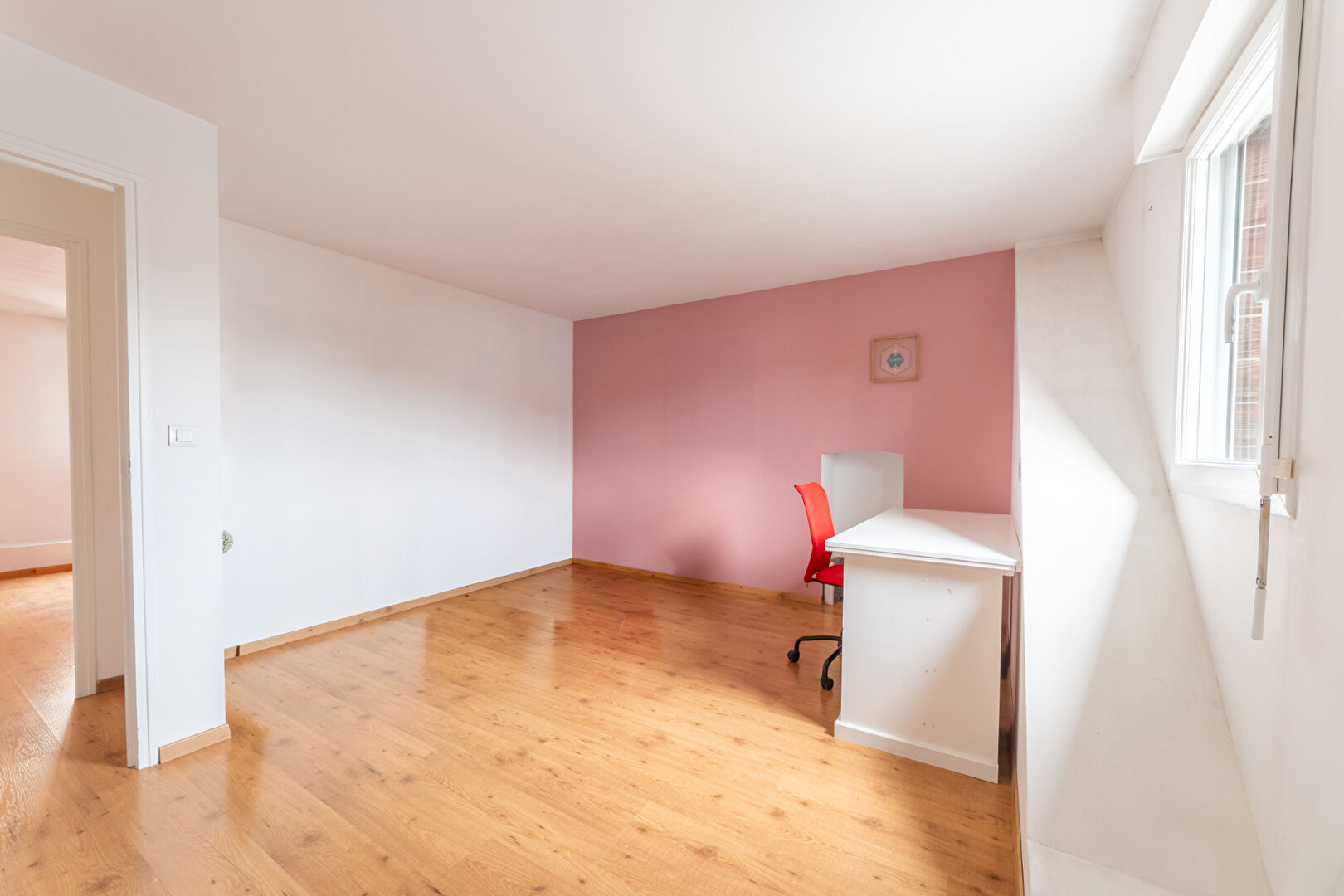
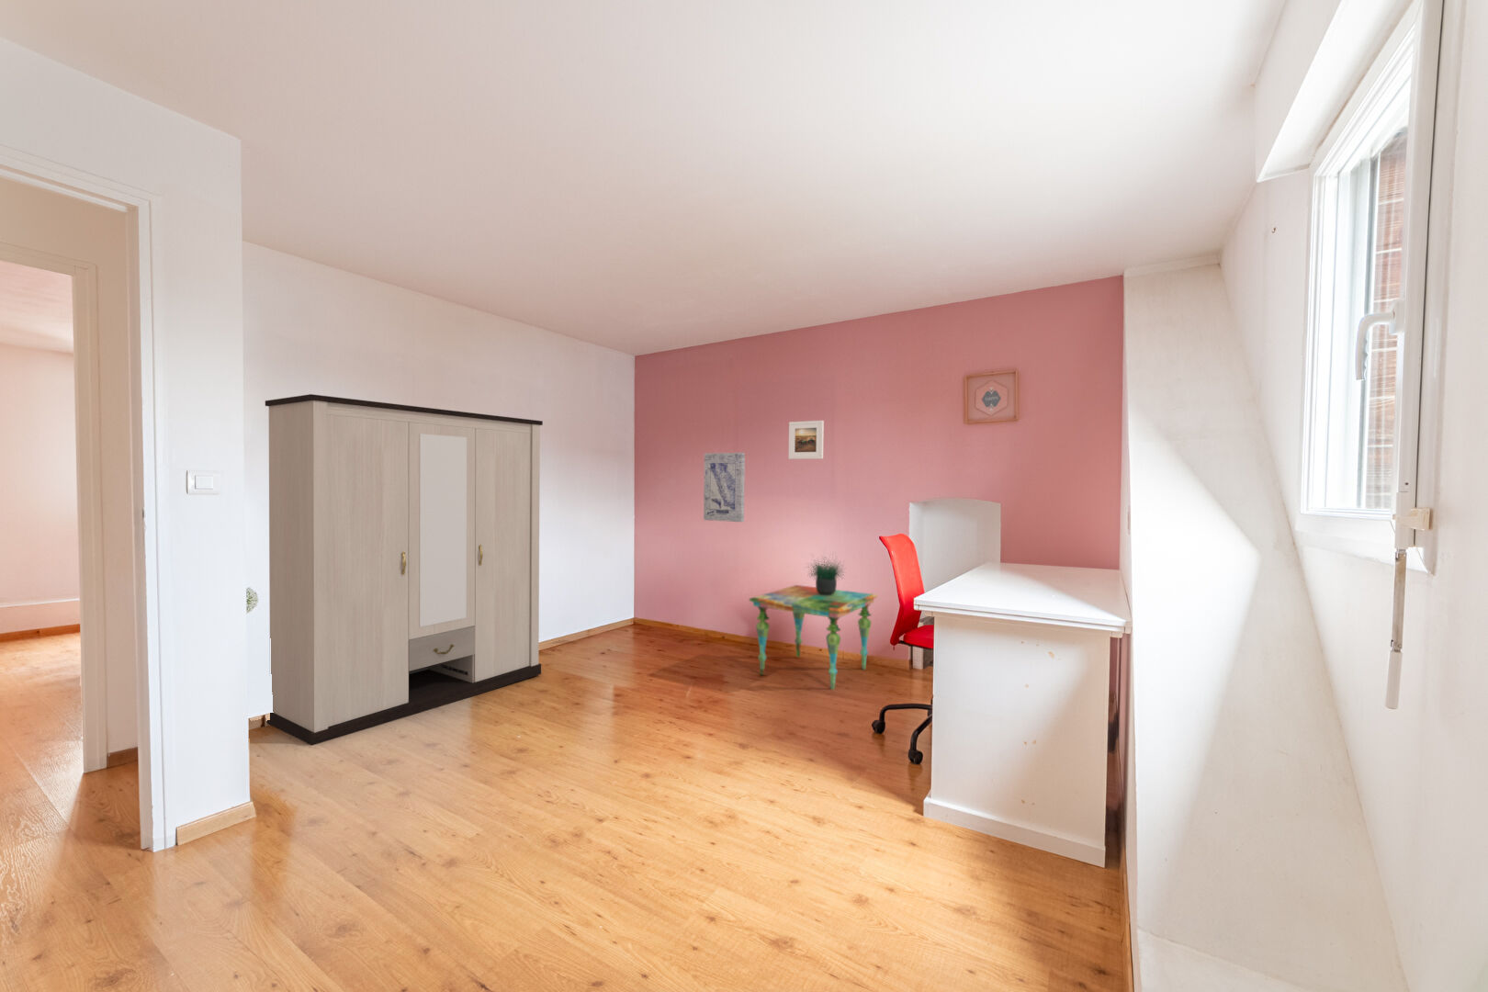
+ side table [748,585,878,691]
+ wardrobe [265,393,544,746]
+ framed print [788,420,825,461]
+ potted plant [804,549,848,596]
+ wall art [703,452,746,523]
